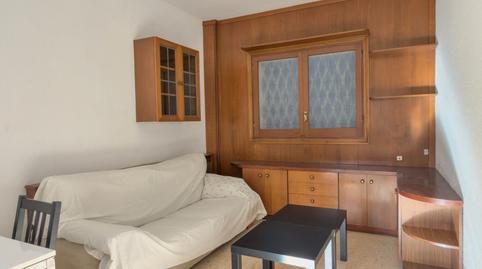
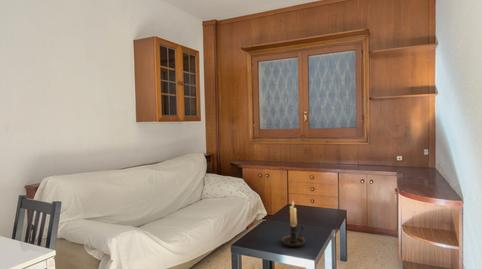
+ candle holder [281,200,306,248]
